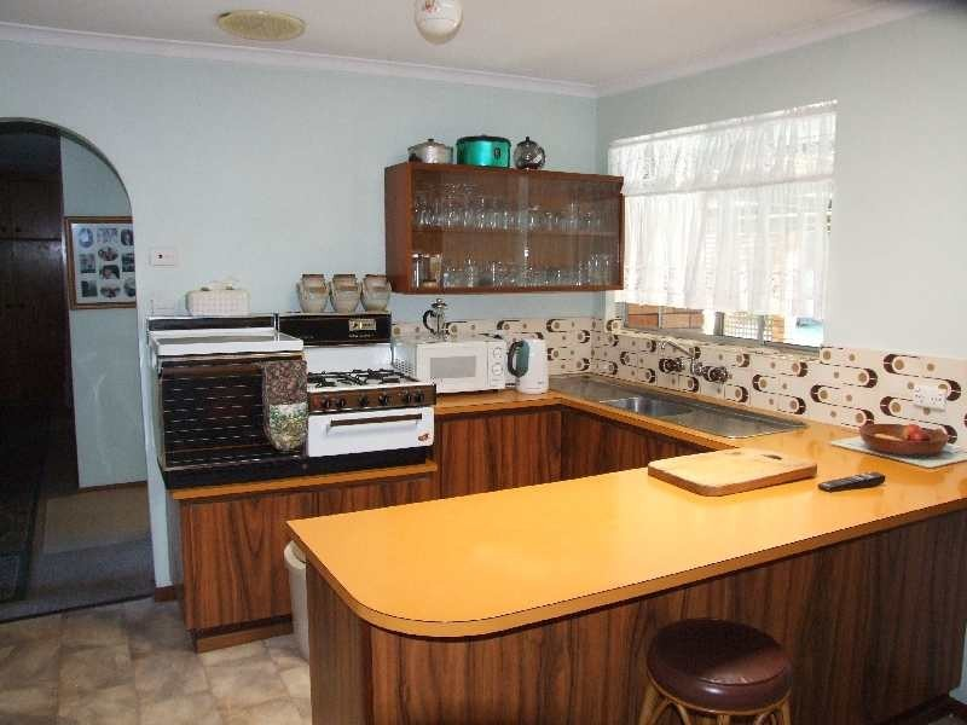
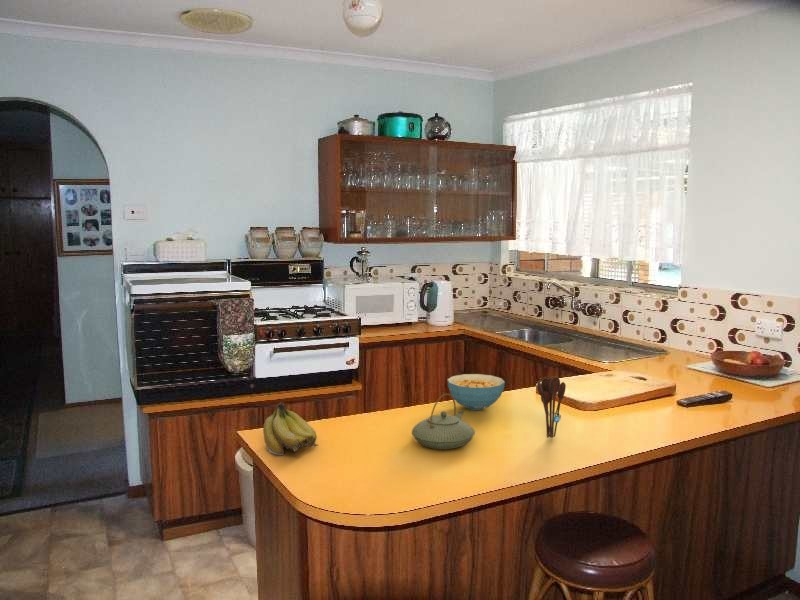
+ fruit [262,402,319,456]
+ utensil holder [536,376,567,439]
+ cereal bowl [446,373,506,411]
+ teapot [411,393,476,450]
